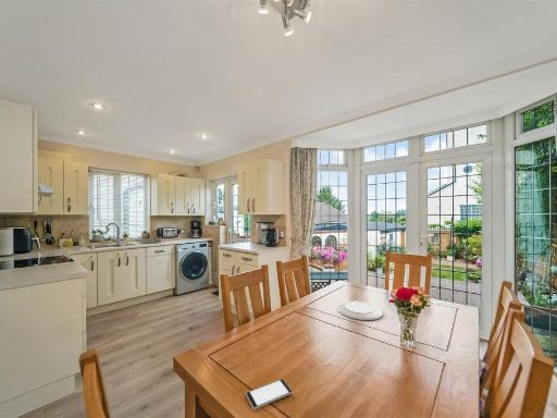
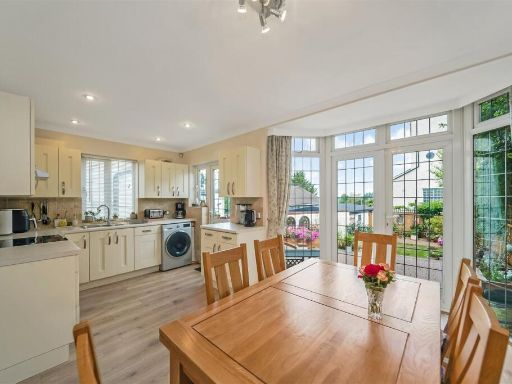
- plate [336,300,384,321]
- smartphone [245,378,294,410]
